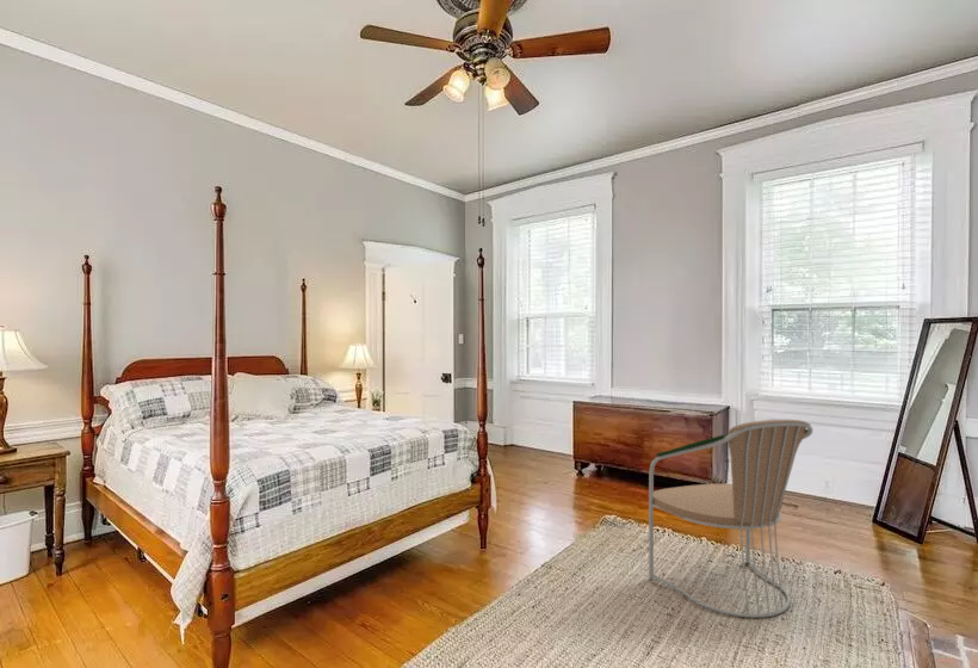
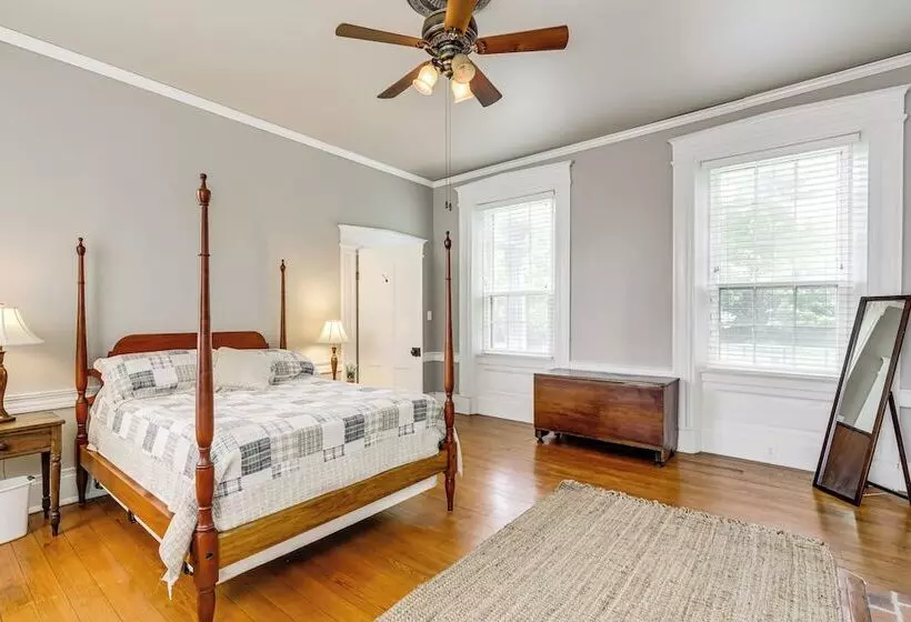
- armchair [648,419,813,619]
